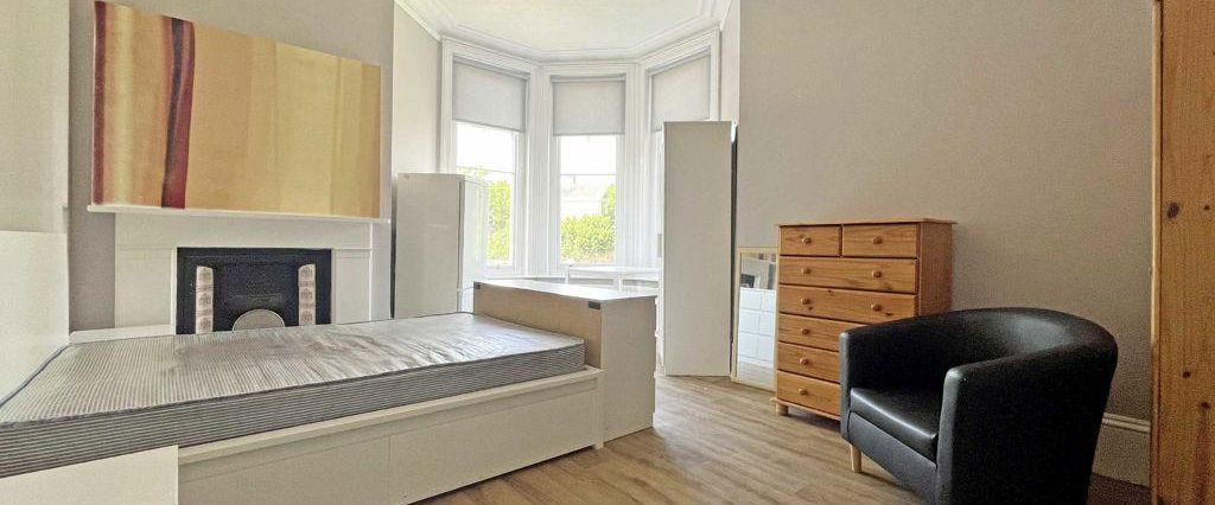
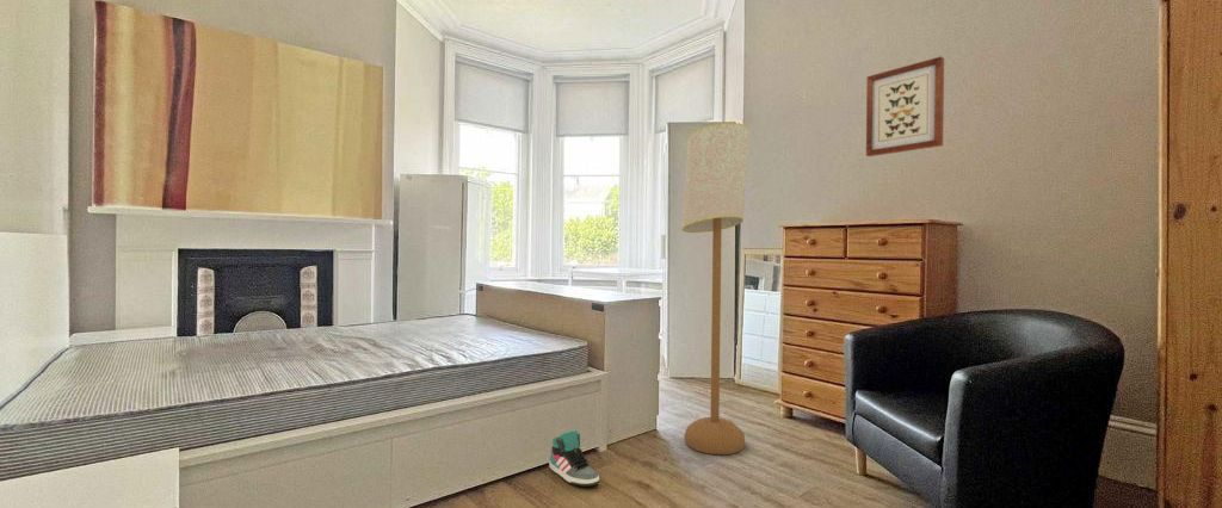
+ wall art [865,55,945,157]
+ sneaker [548,429,600,488]
+ floor lamp [681,122,751,456]
